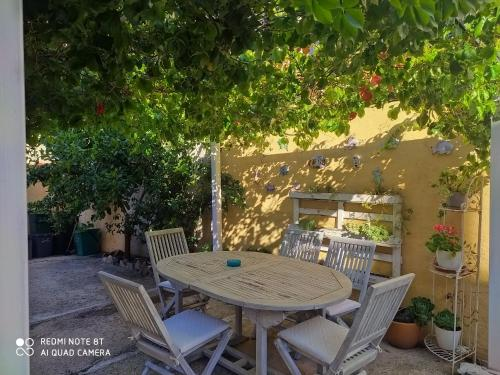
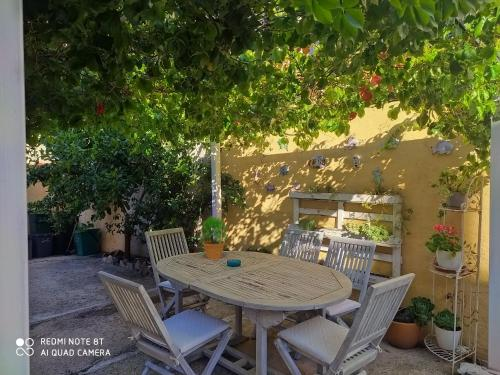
+ potted plant [198,215,228,260]
